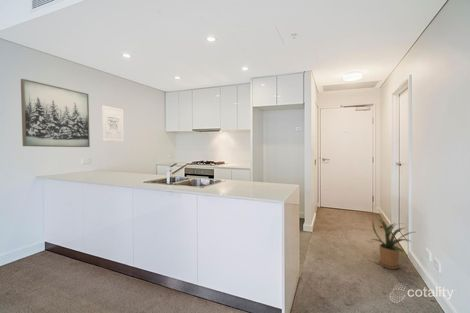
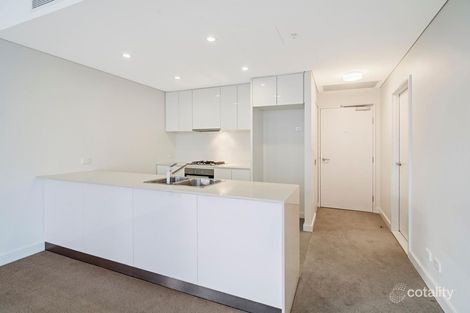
- wall art [101,104,125,142]
- house plant [371,217,415,270]
- wall art [20,78,91,148]
